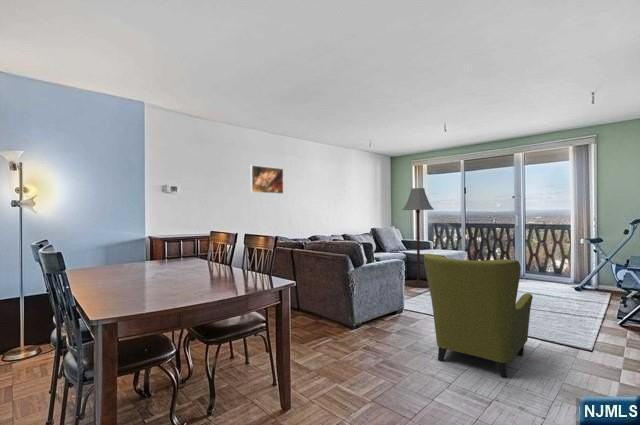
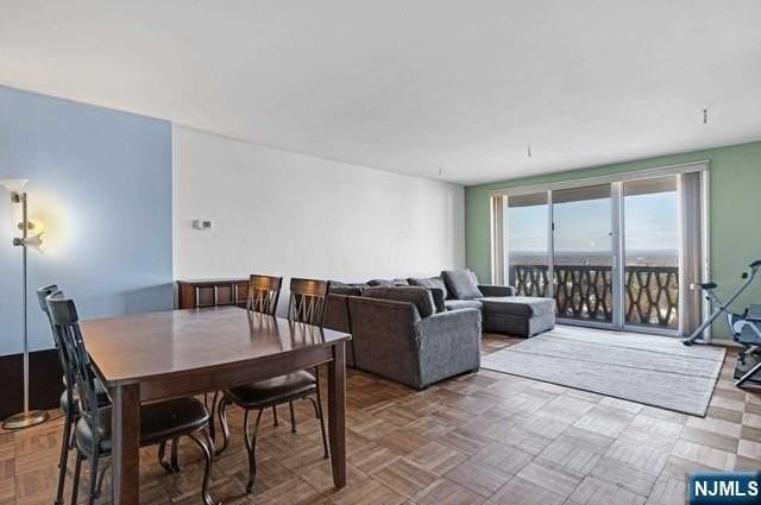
- armchair [423,253,534,379]
- floor lamp [401,187,435,289]
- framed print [250,164,284,195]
